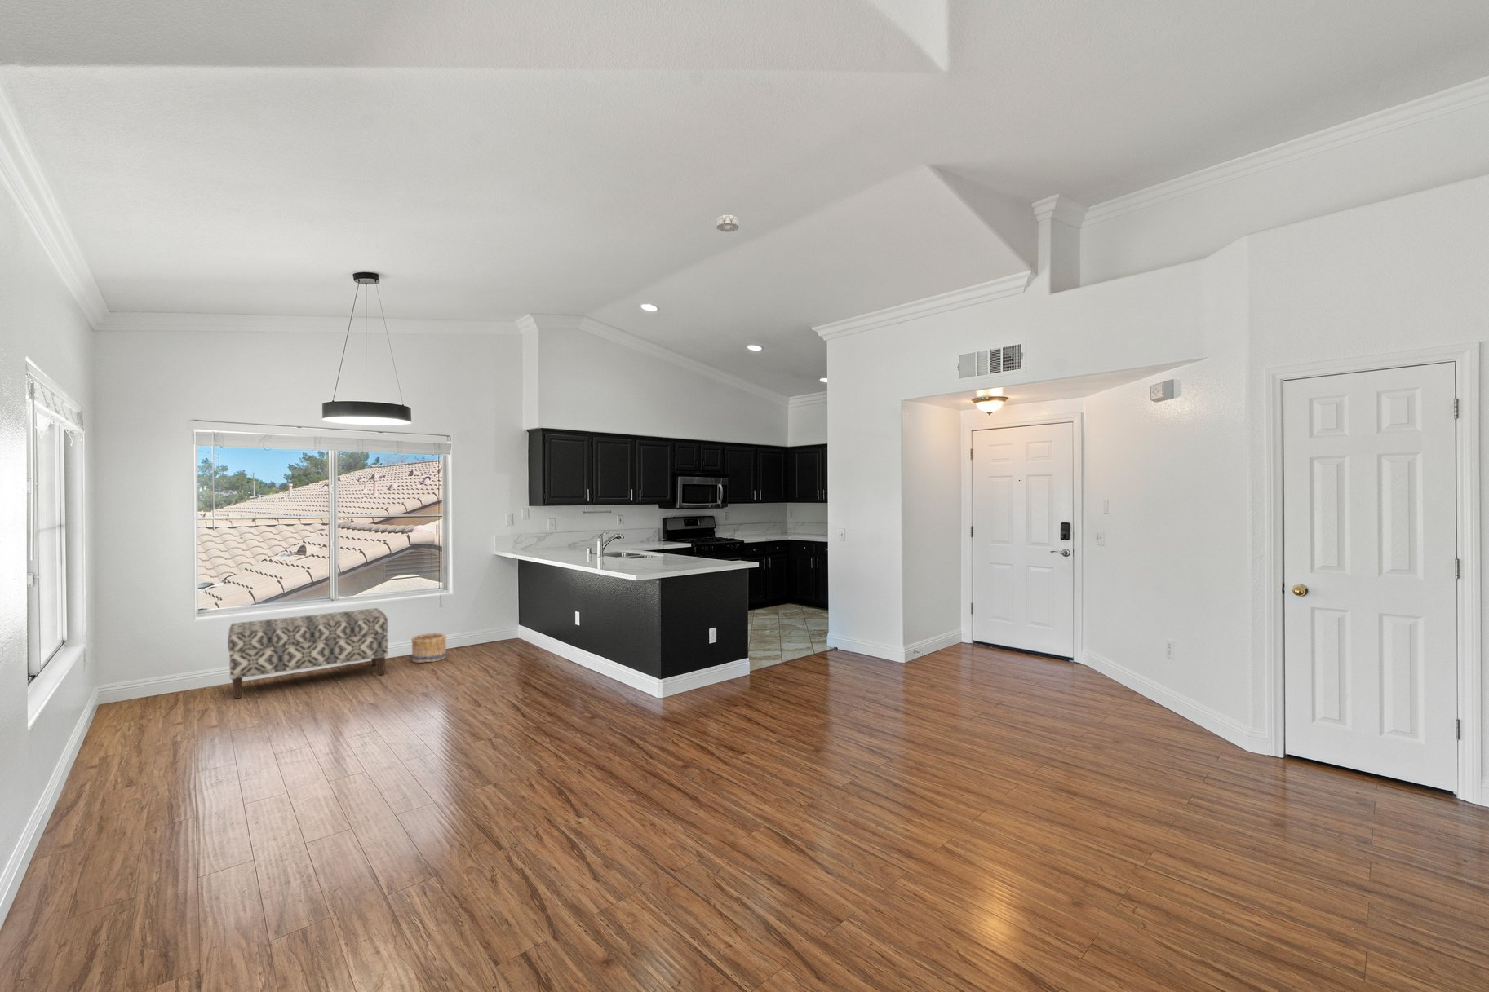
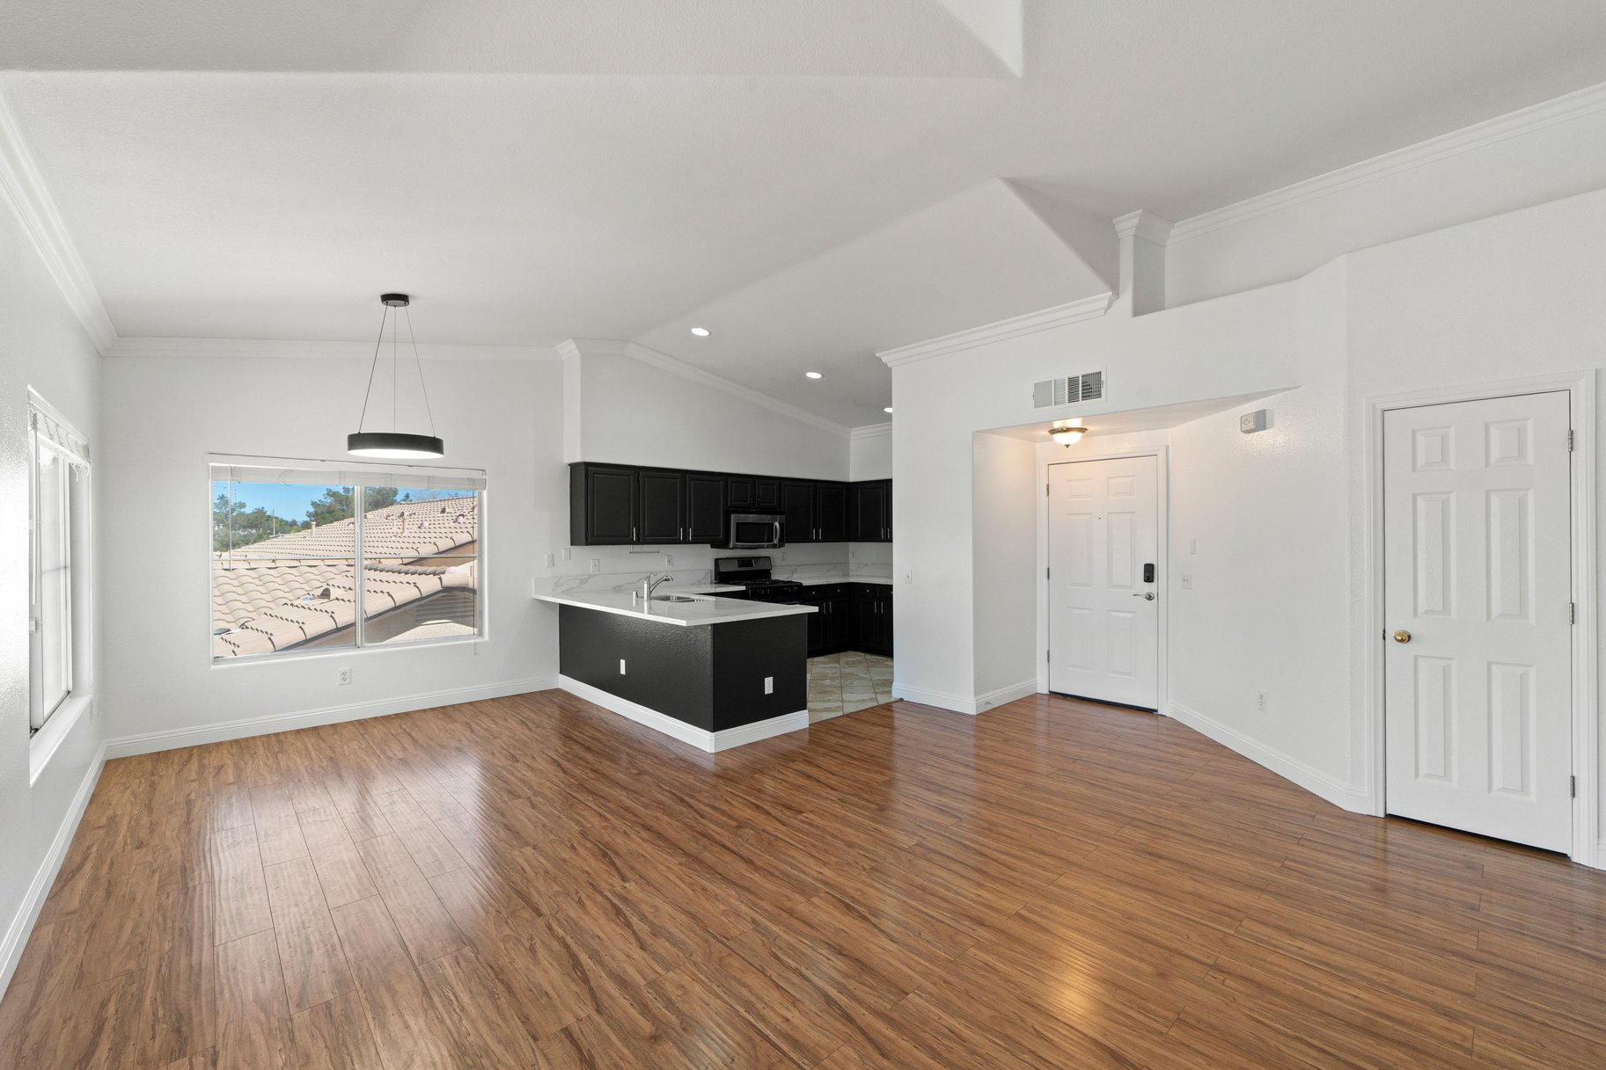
- smoke detector [716,215,740,234]
- bench [227,607,389,700]
- basket [410,632,448,663]
